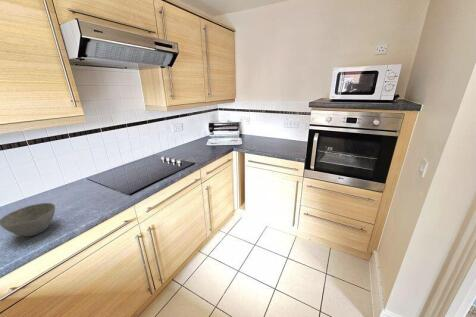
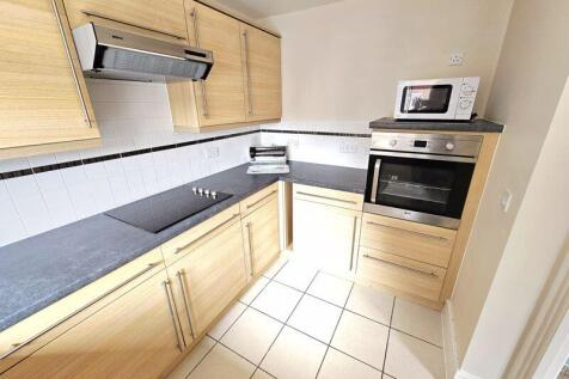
- bowl [0,202,56,237]
